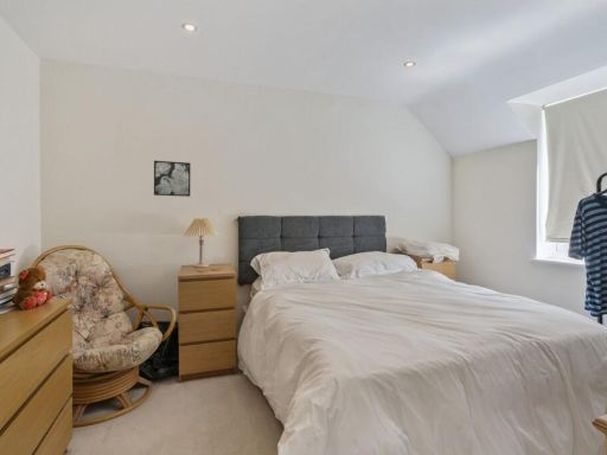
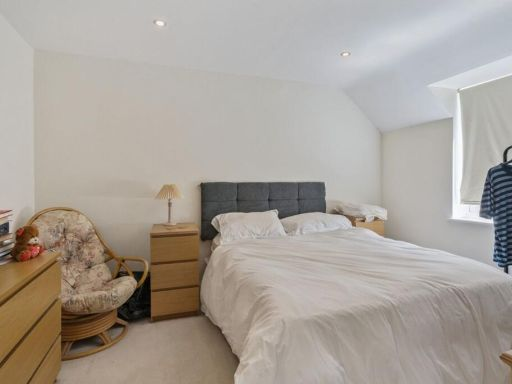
- wall art [153,160,191,198]
